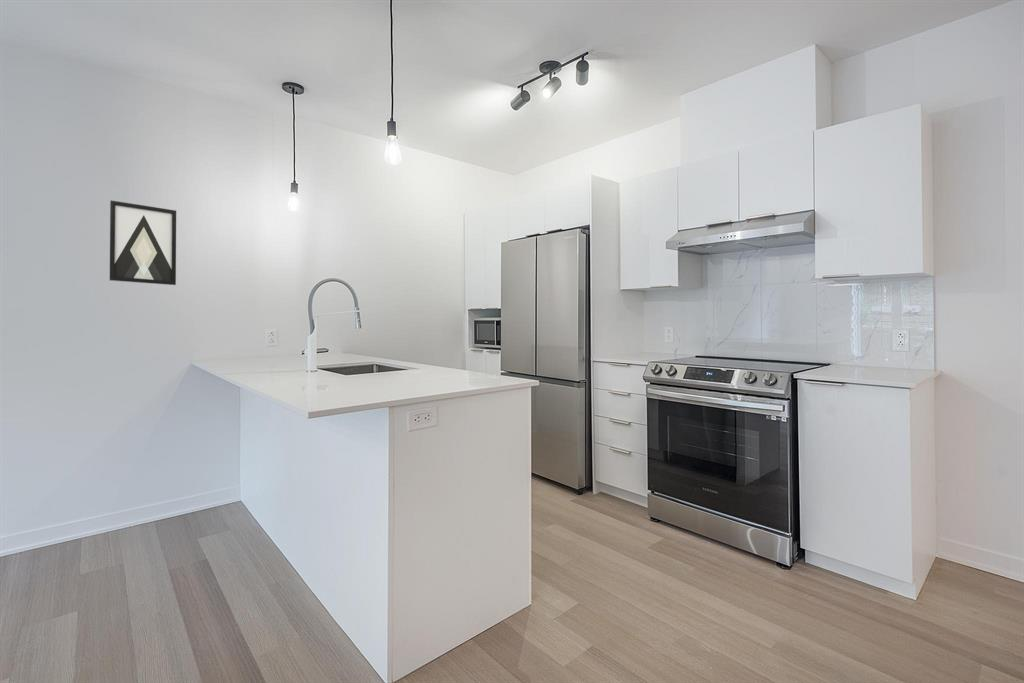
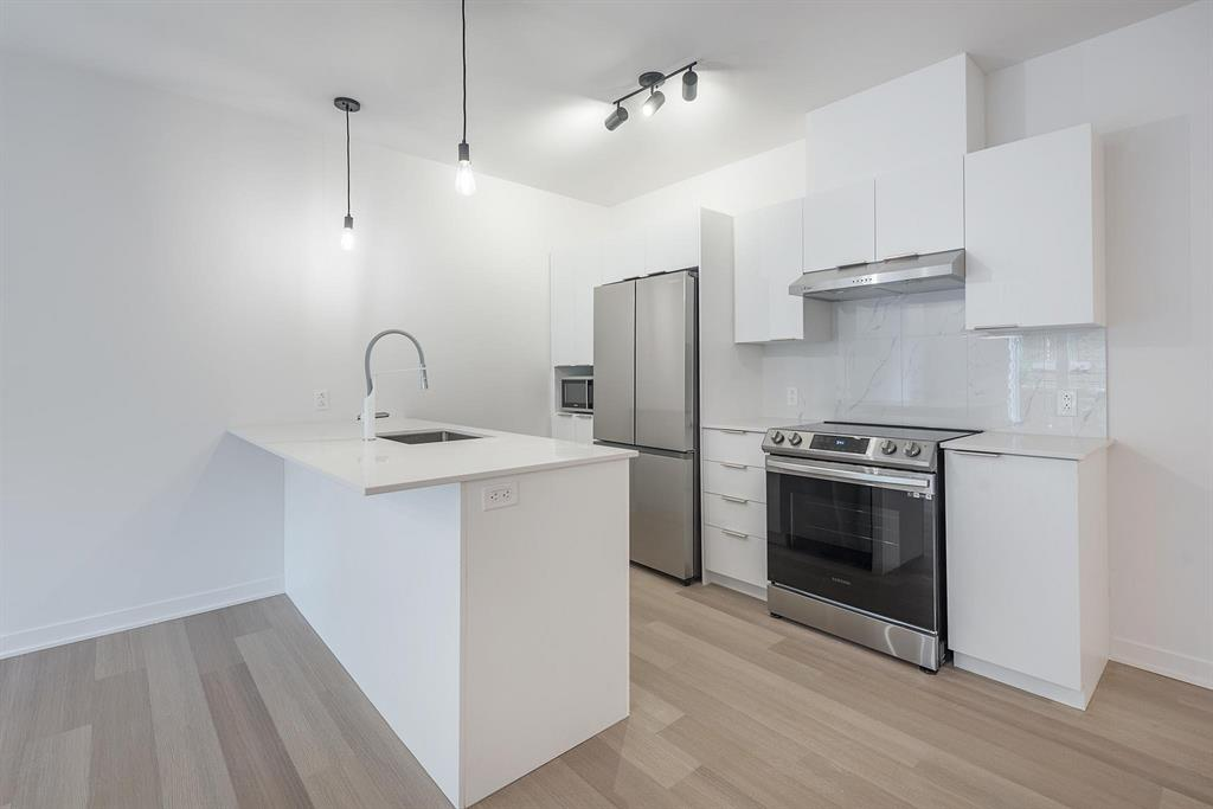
- wall art [109,199,177,286]
